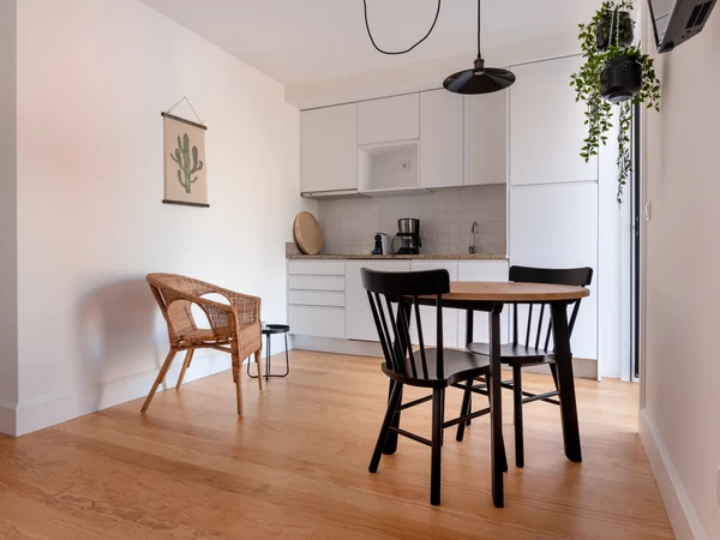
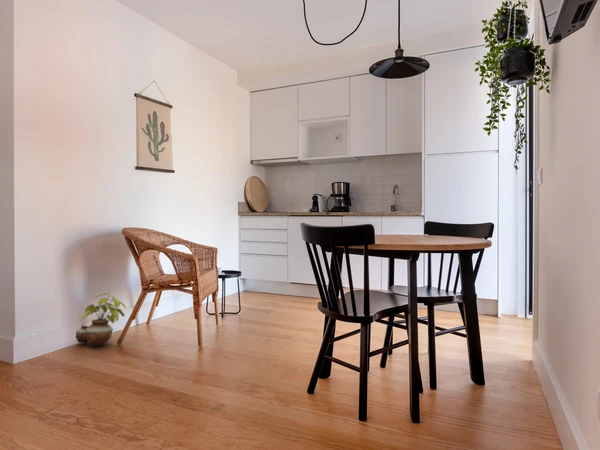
+ potted plant [75,292,128,348]
